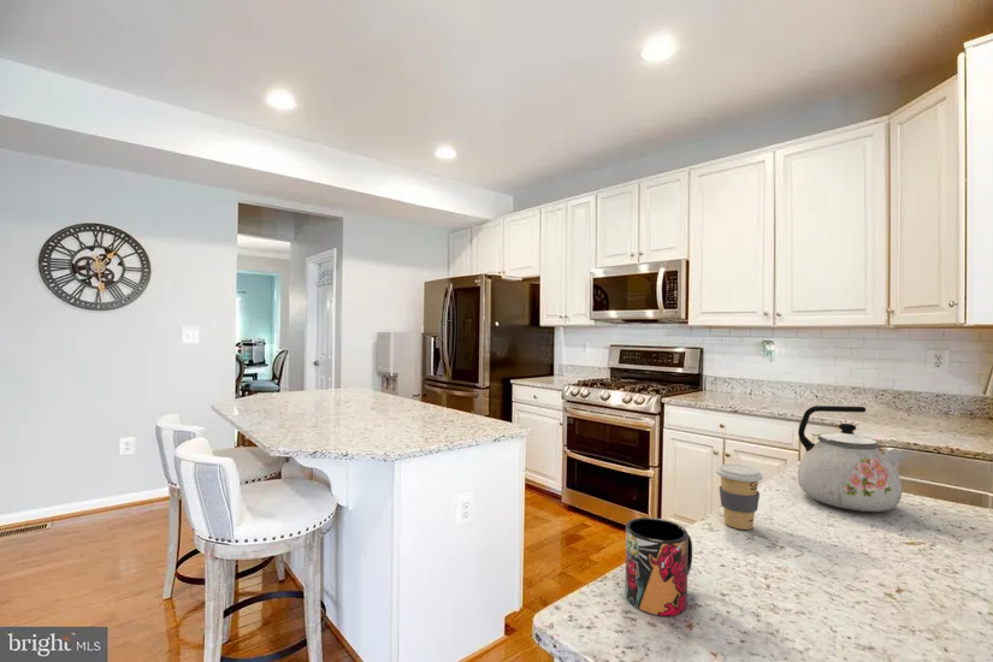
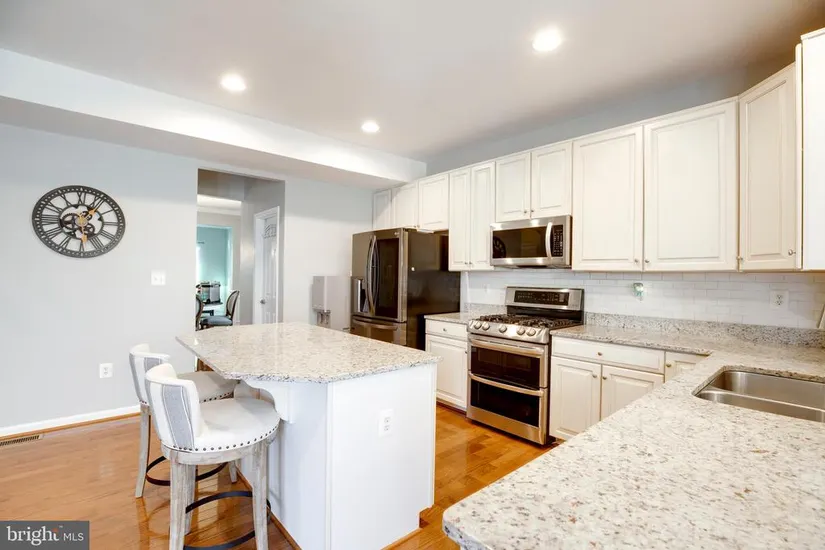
- mug [625,516,693,617]
- kettle [797,404,906,513]
- coffee cup [715,462,764,531]
